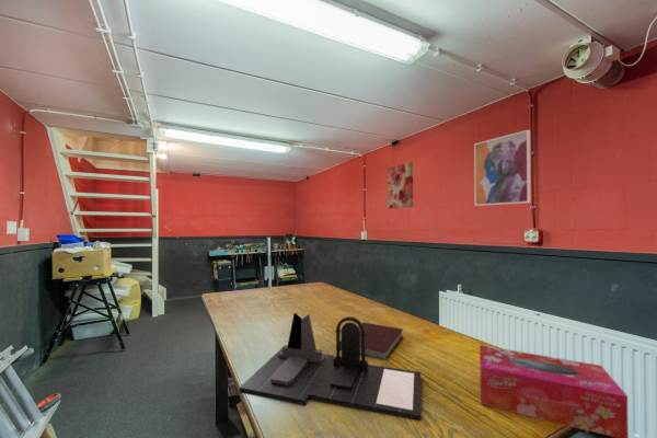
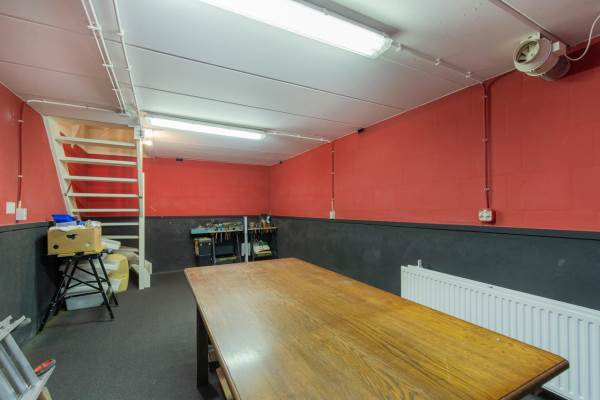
- notebook [339,321,404,361]
- tissue box [479,344,630,438]
- wall art [387,161,414,209]
- wall art [473,129,532,207]
- desk organizer [239,311,423,422]
